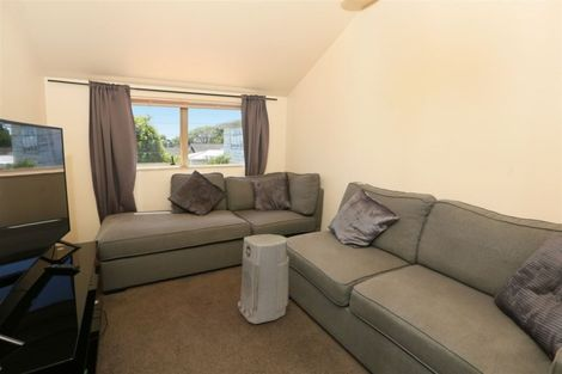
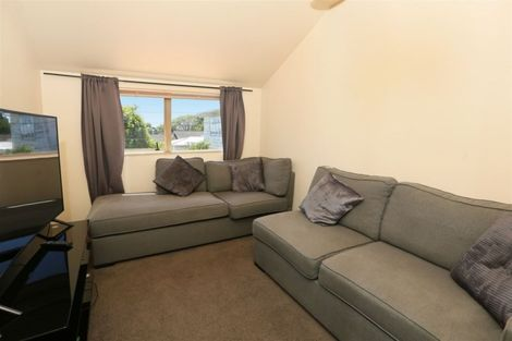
- air purifier [237,233,291,325]
